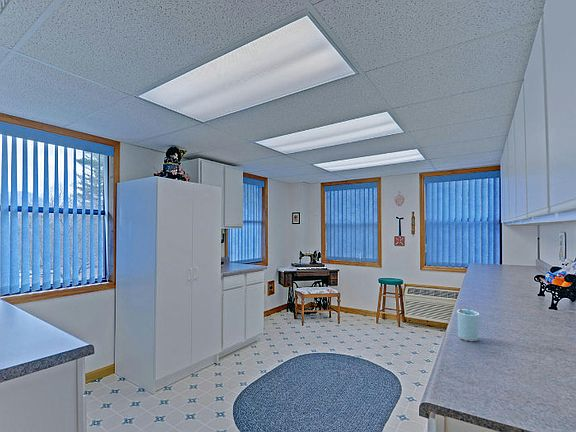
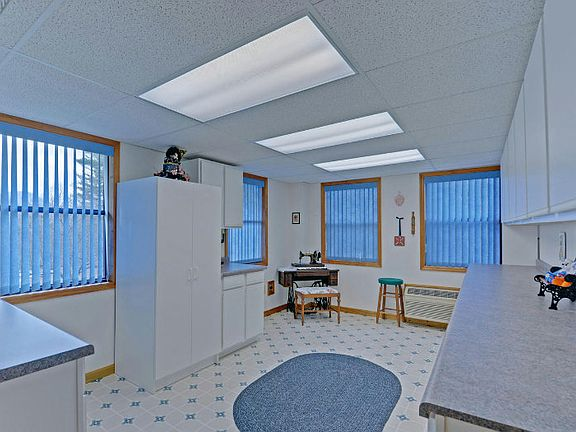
- cup [456,307,480,343]
